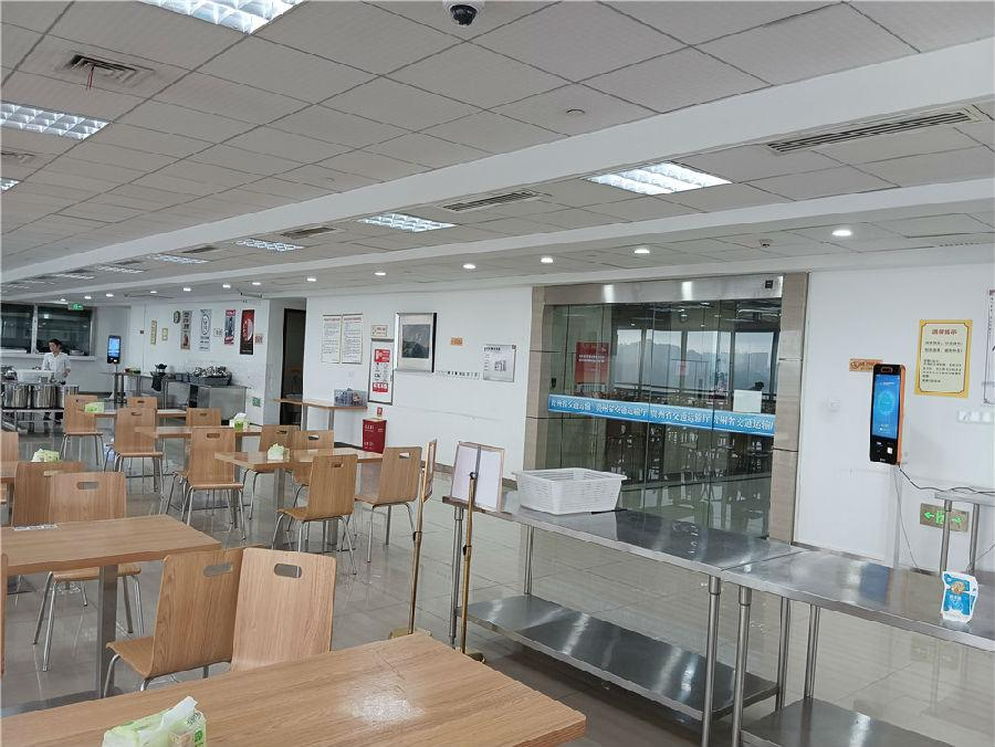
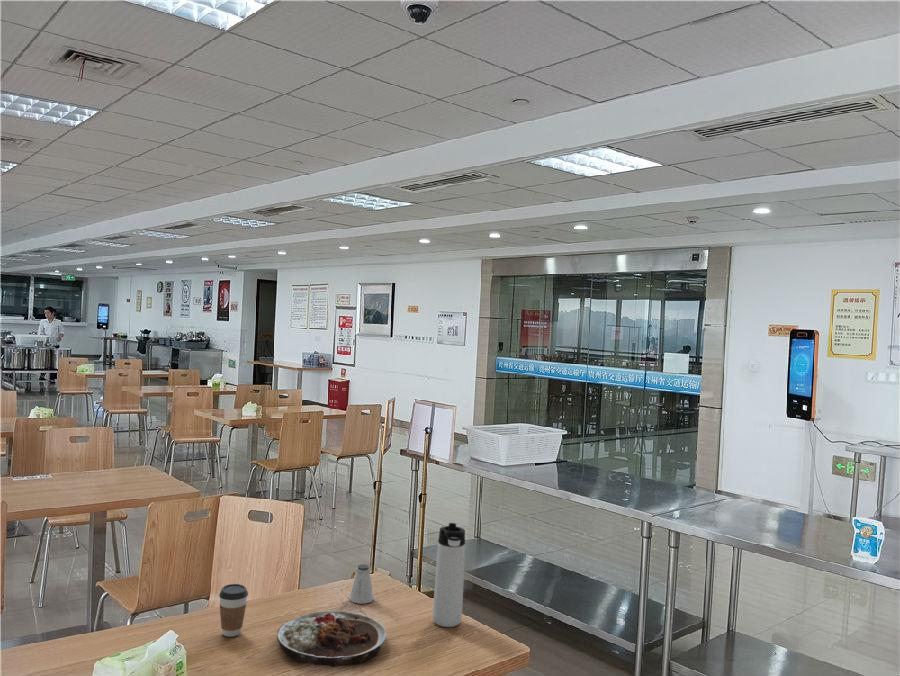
+ saltshaker [349,563,374,605]
+ plate [276,610,387,668]
+ thermos bottle [432,522,466,628]
+ coffee cup [218,583,249,638]
